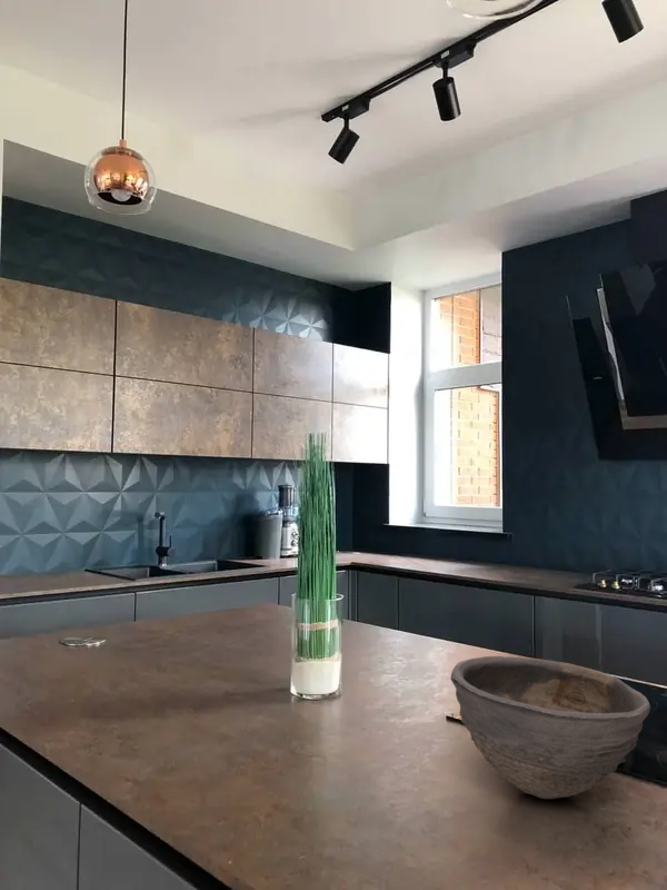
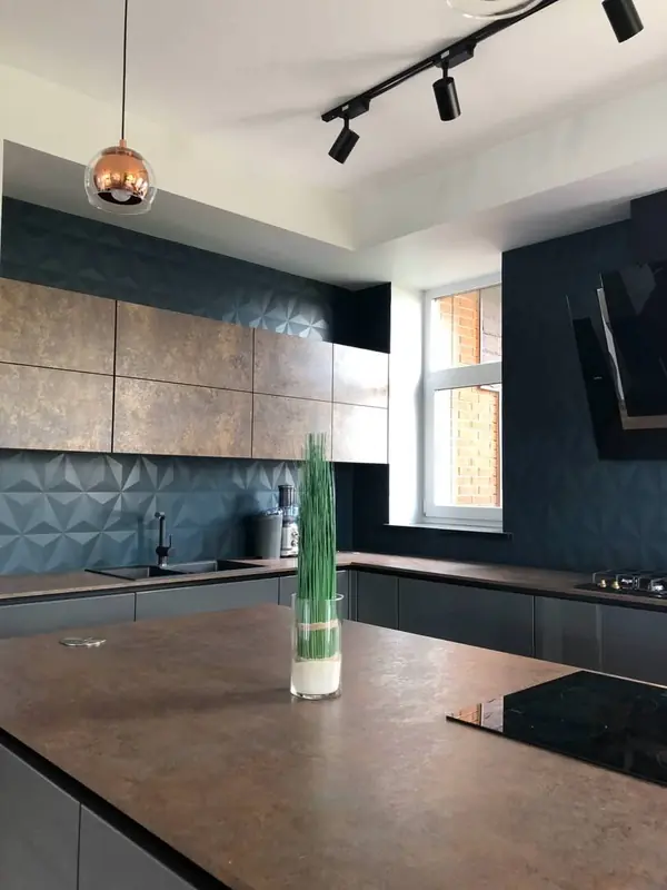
- bowl [449,655,651,800]
